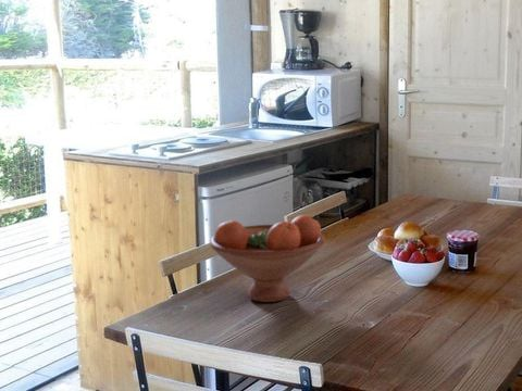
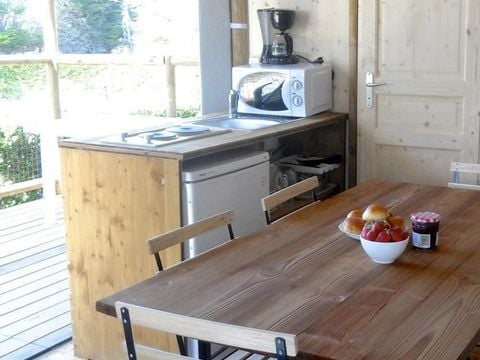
- fruit bowl [209,214,326,303]
